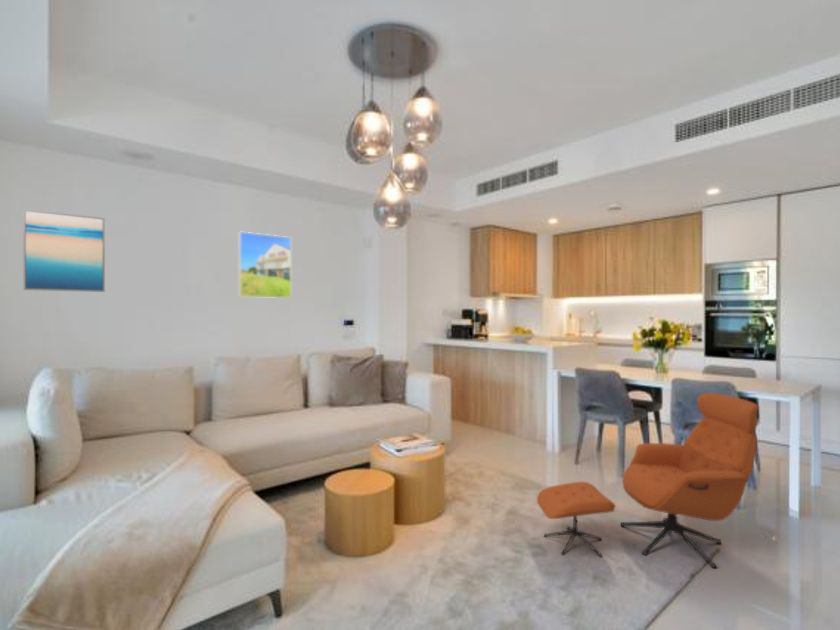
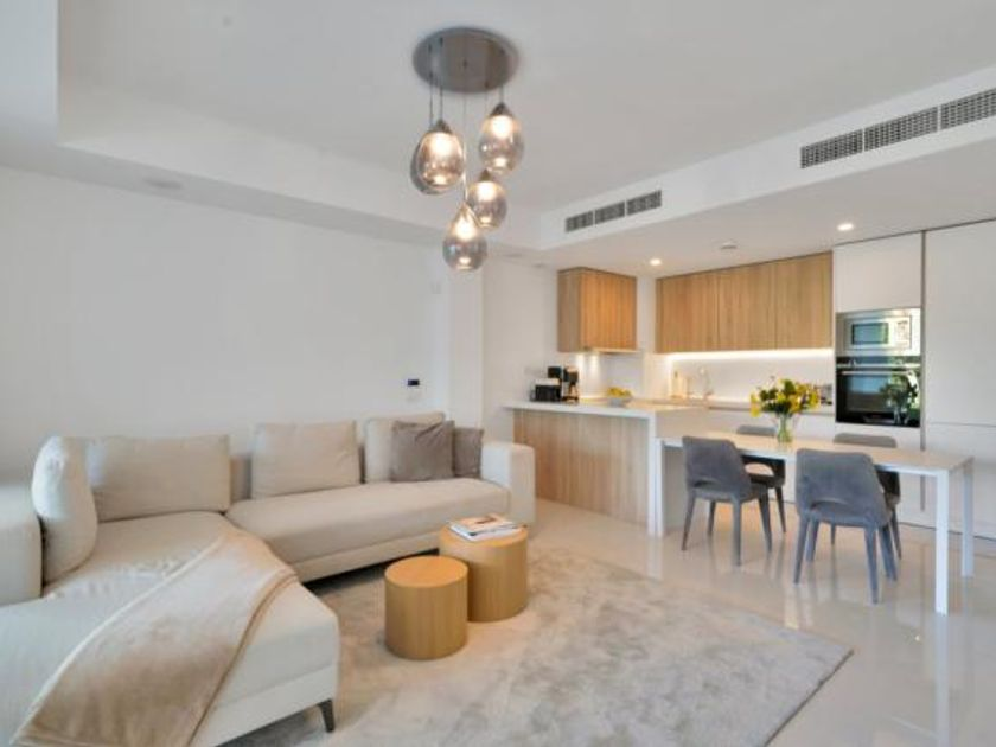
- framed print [238,231,292,299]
- lounge chair [536,392,759,569]
- wall art [22,208,106,293]
